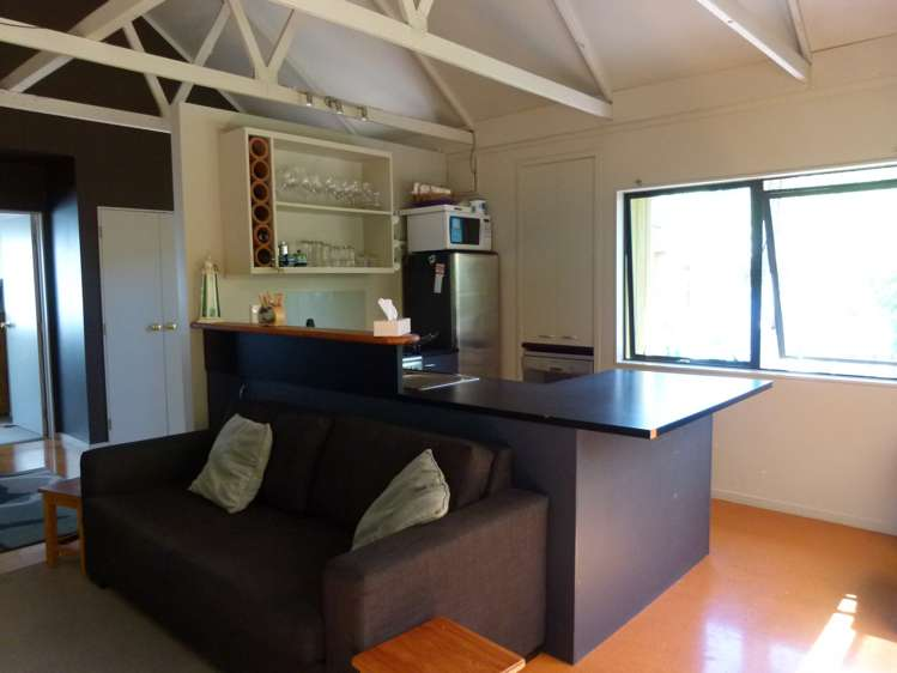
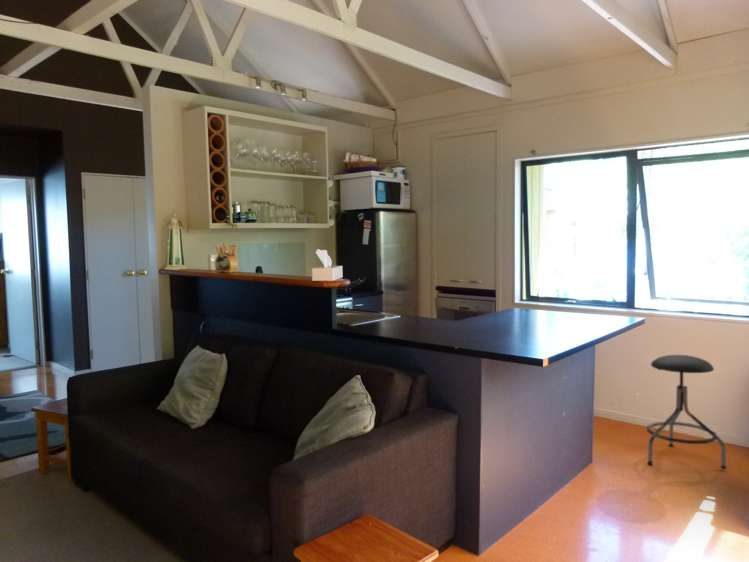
+ stool [646,354,727,470]
